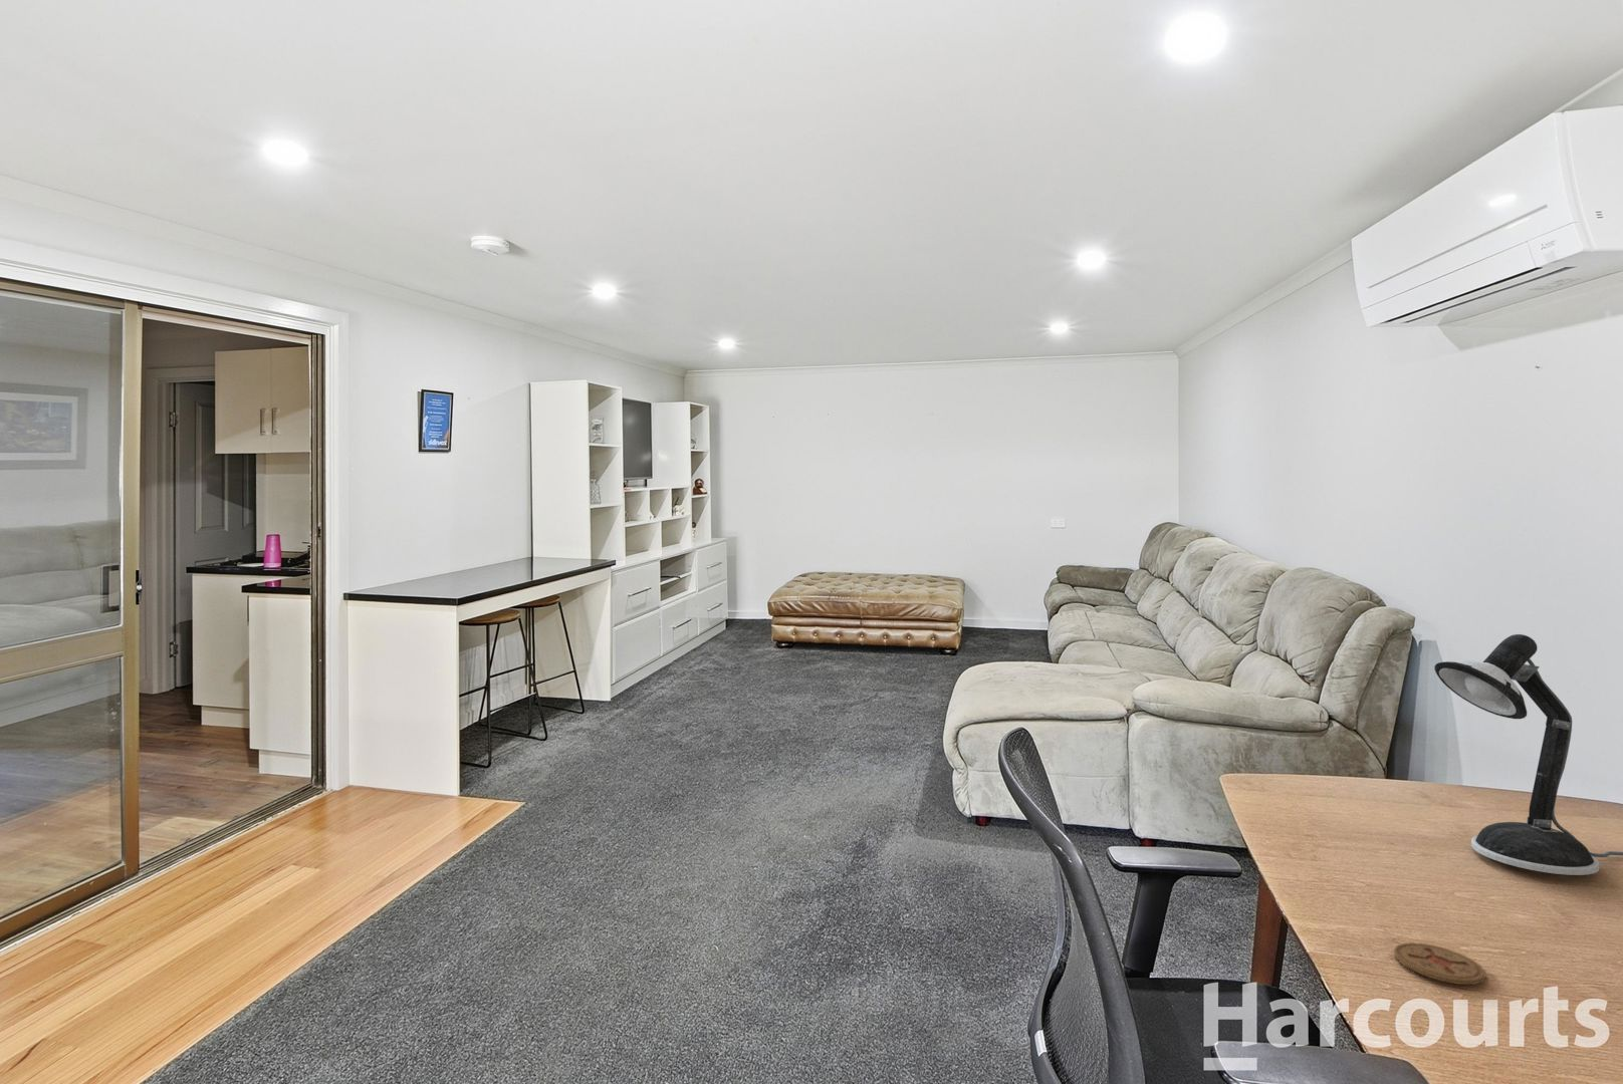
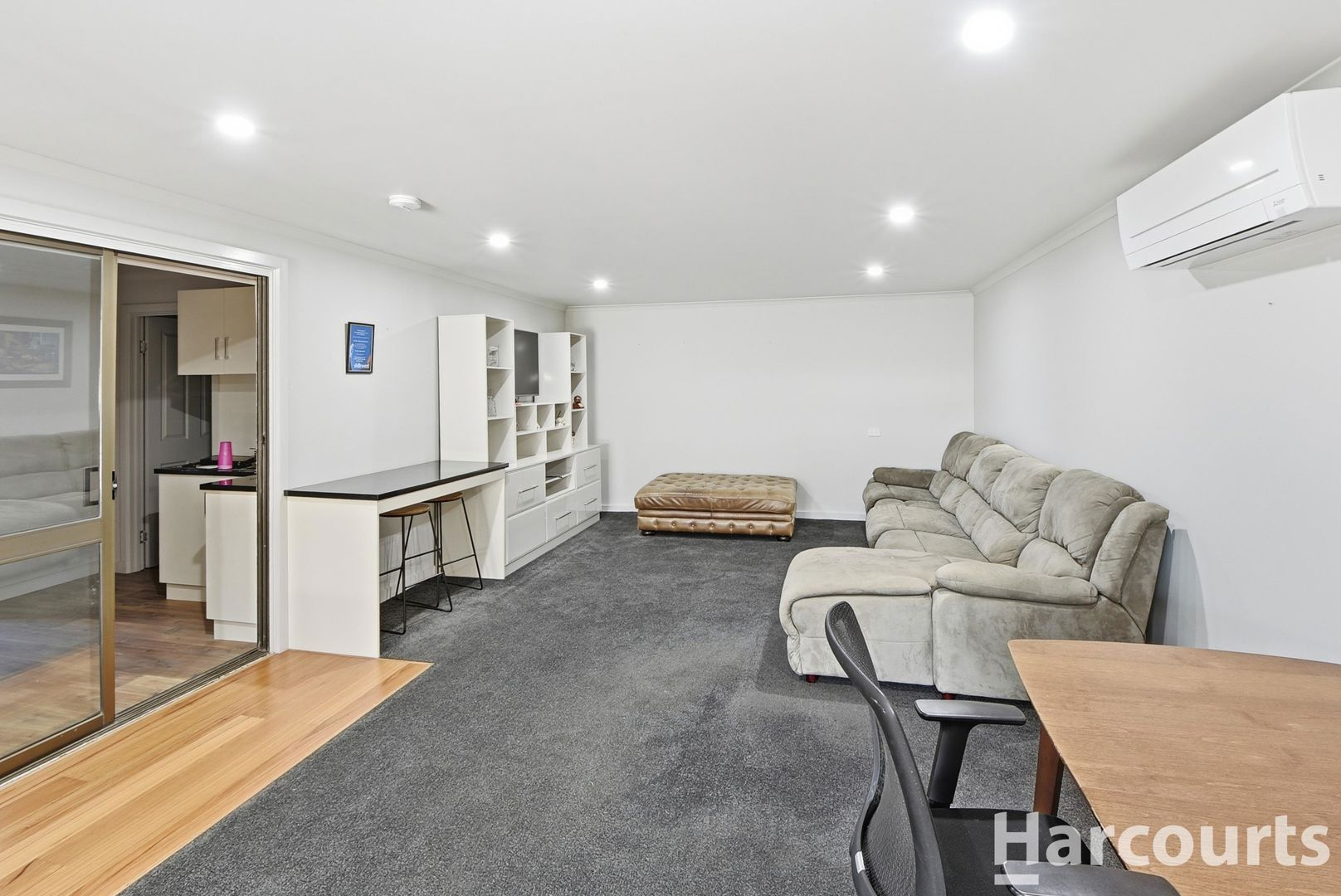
- coaster [1393,941,1486,986]
- desk lamp [1433,633,1623,876]
